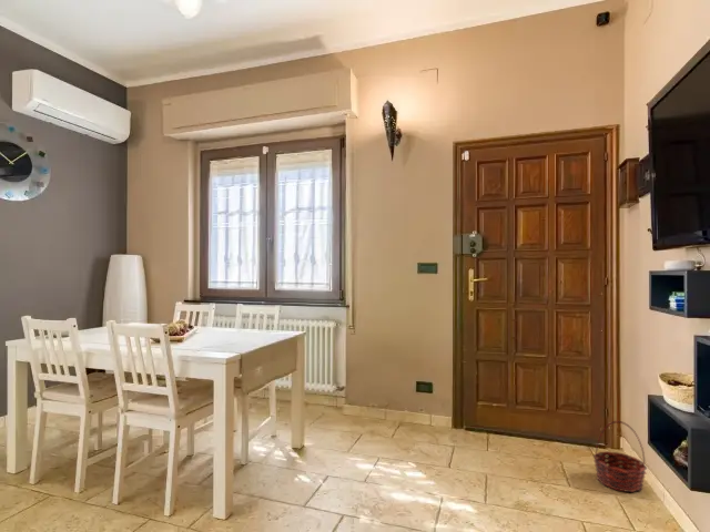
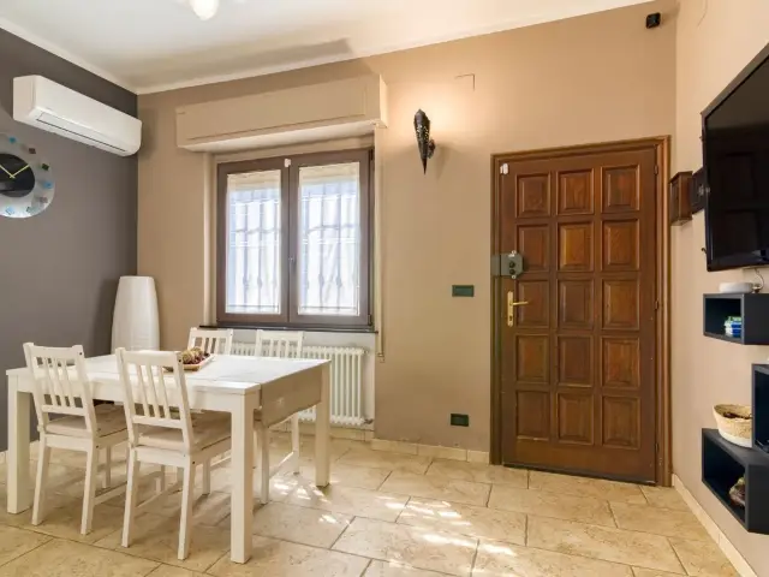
- basket [592,420,649,493]
